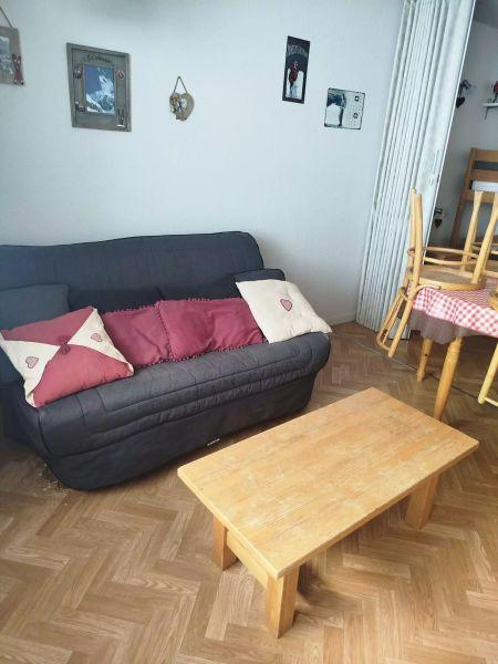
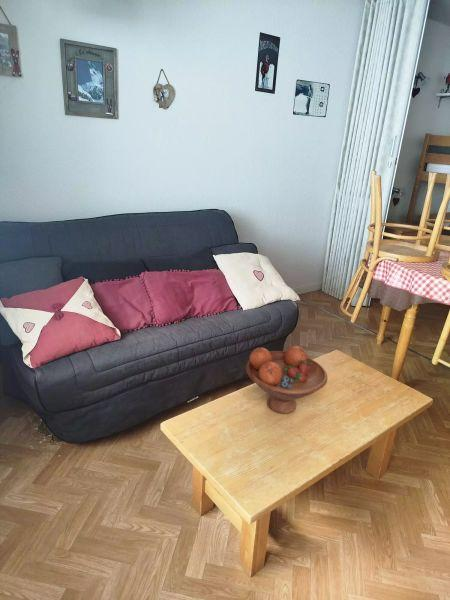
+ fruit bowl [245,345,329,414]
